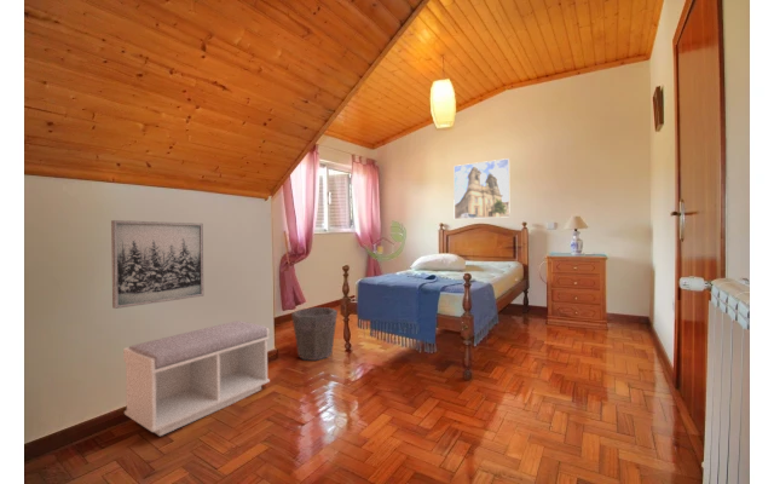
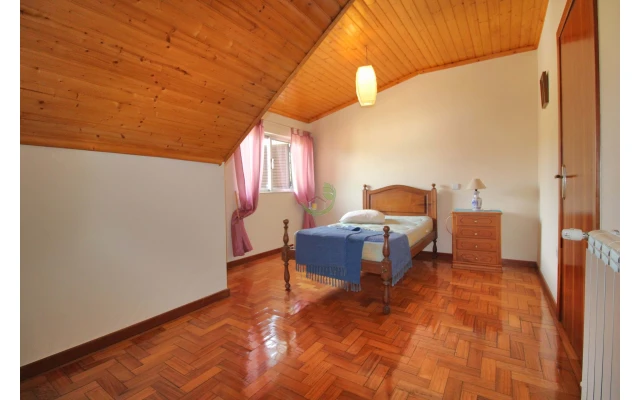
- wall art [110,219,204,310]
- bench [122,319,271,437]
- waste bin [290,306,339,362]
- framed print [452,157,512,220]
